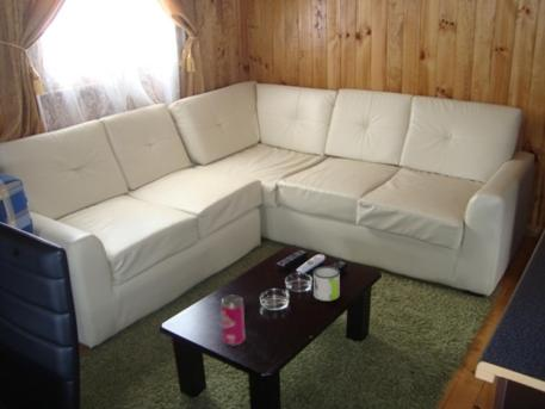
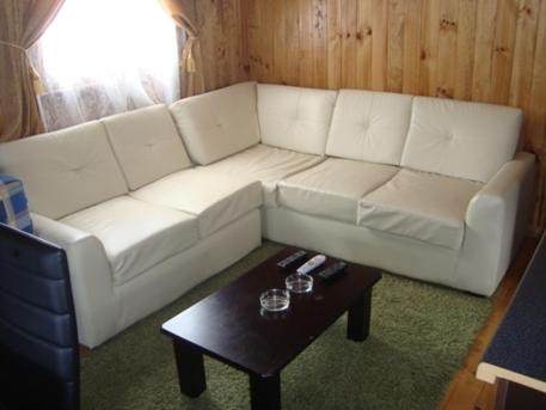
- mug [312,266,341,302]
- beverage can [219,293,247,346]
